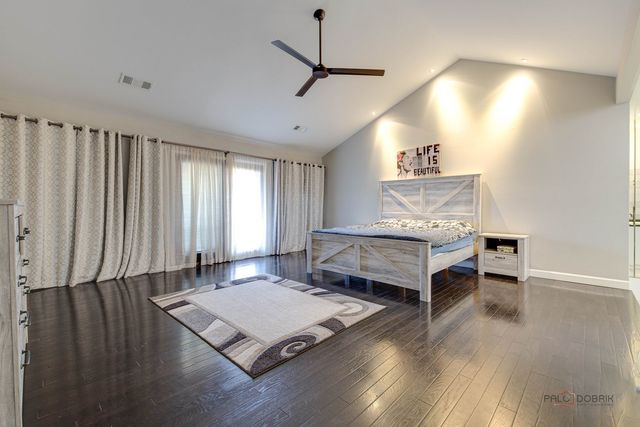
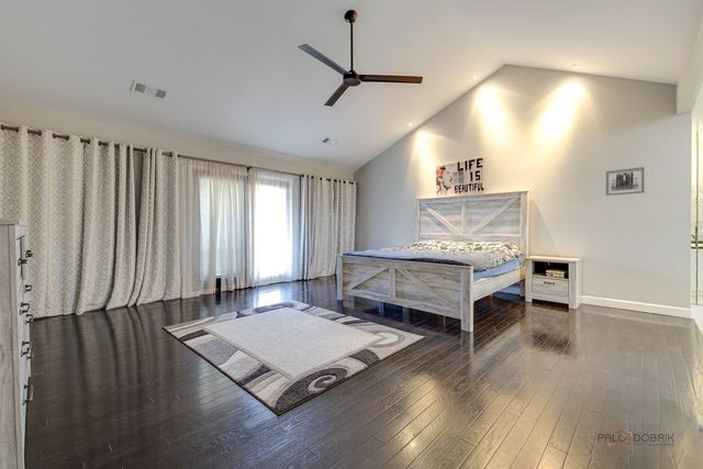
+ wall art [605,166,645,197]
